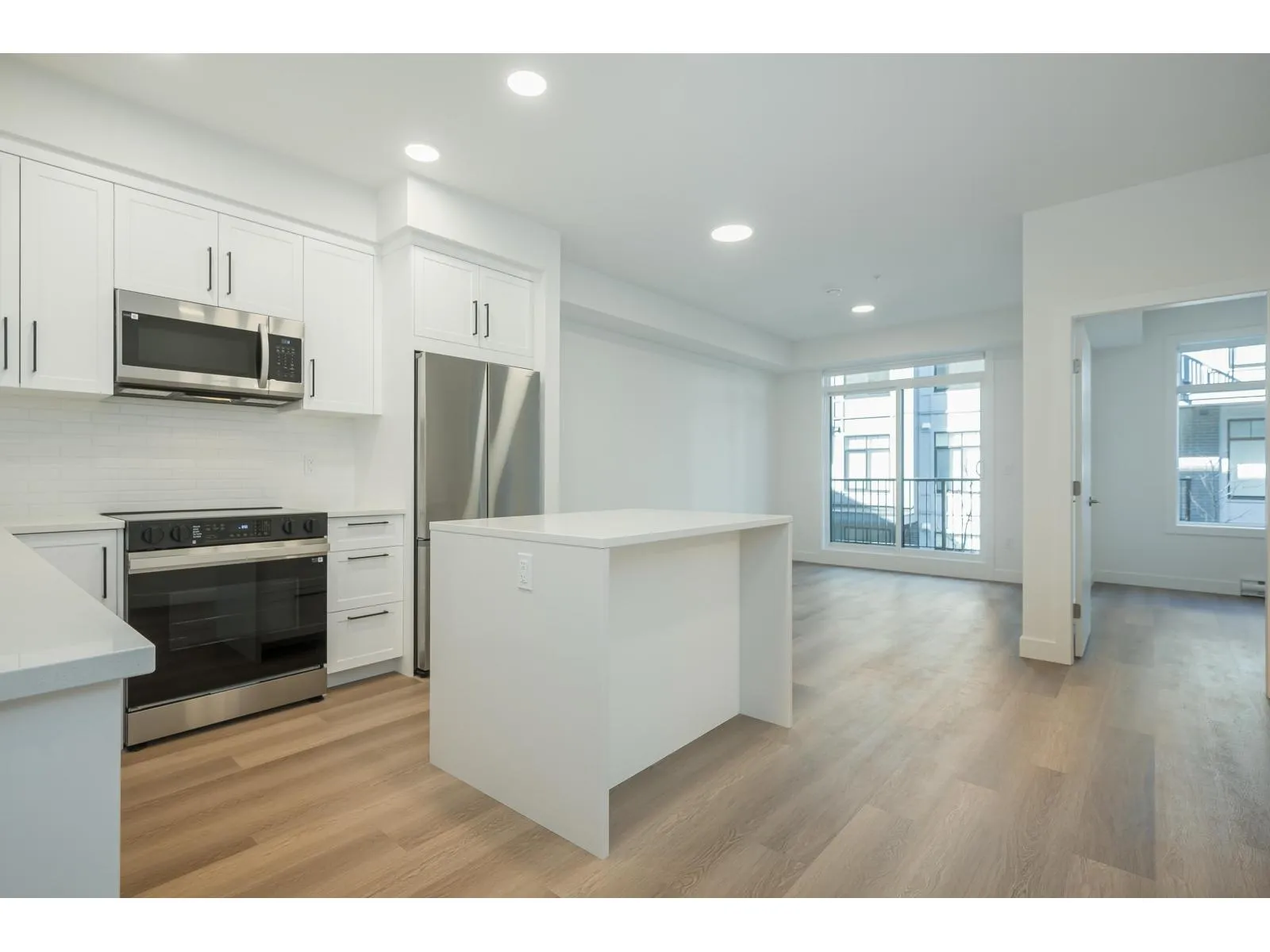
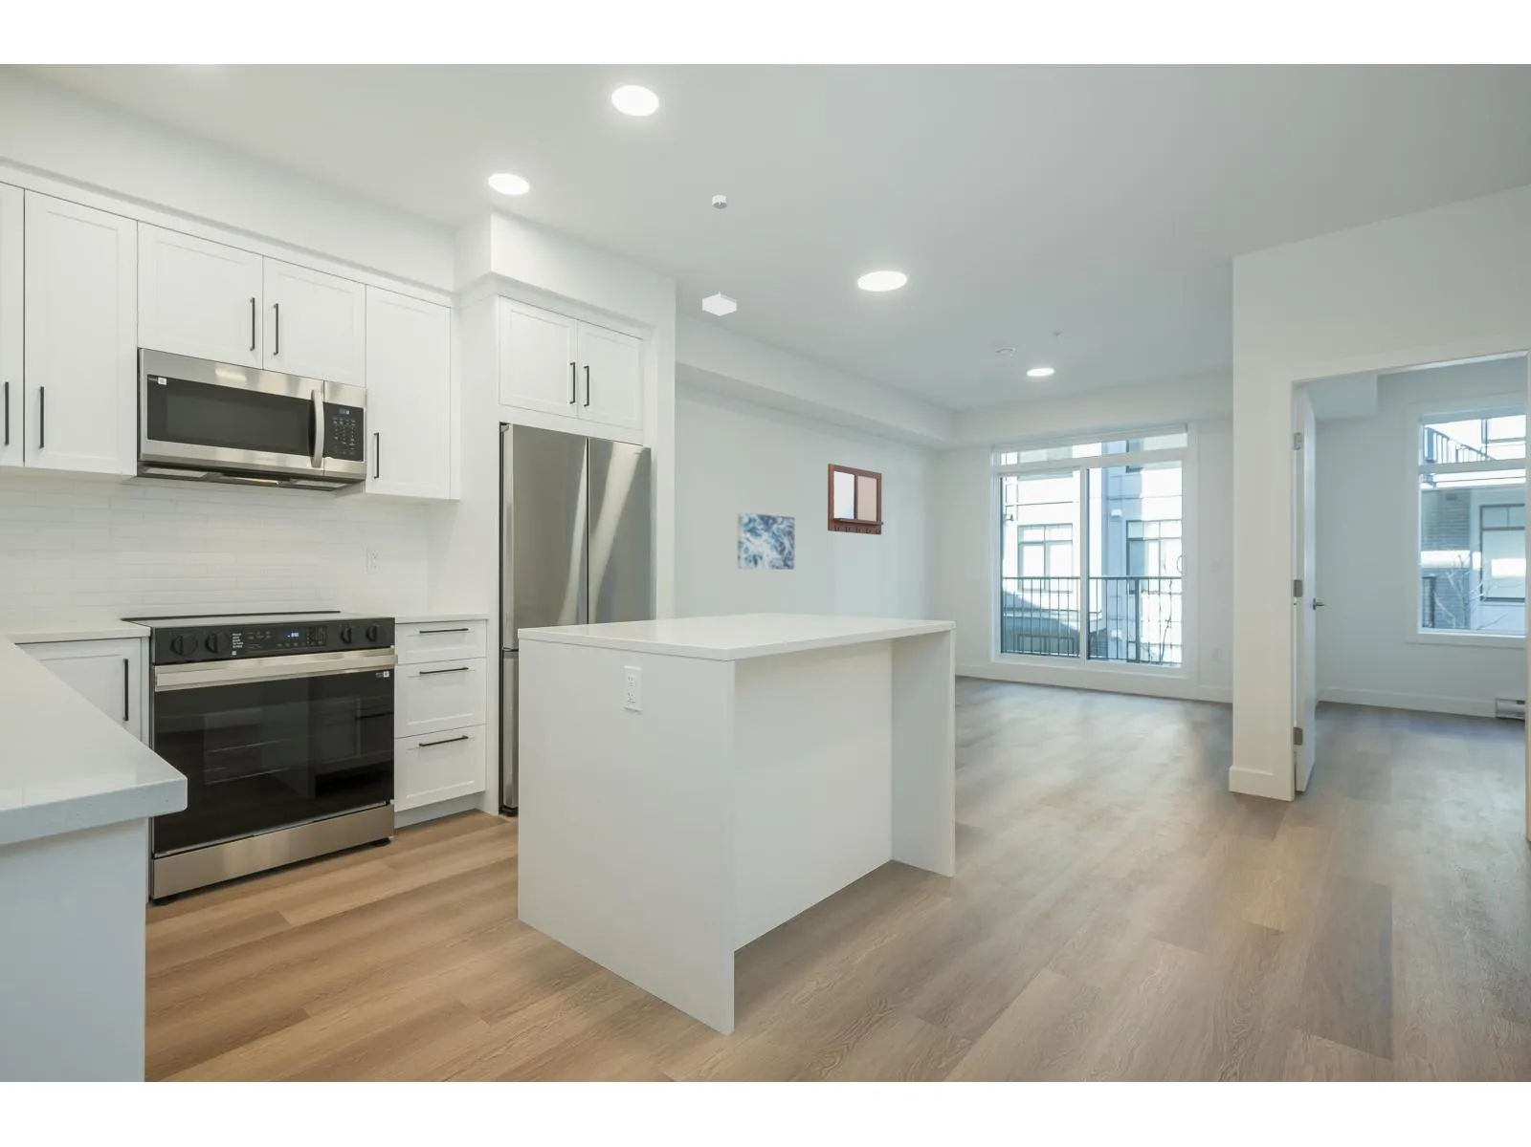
+ pendant lamp [702,194,738,317]
+ wall art [737,511,796,571]
+ writing board [827,463,884,536]
